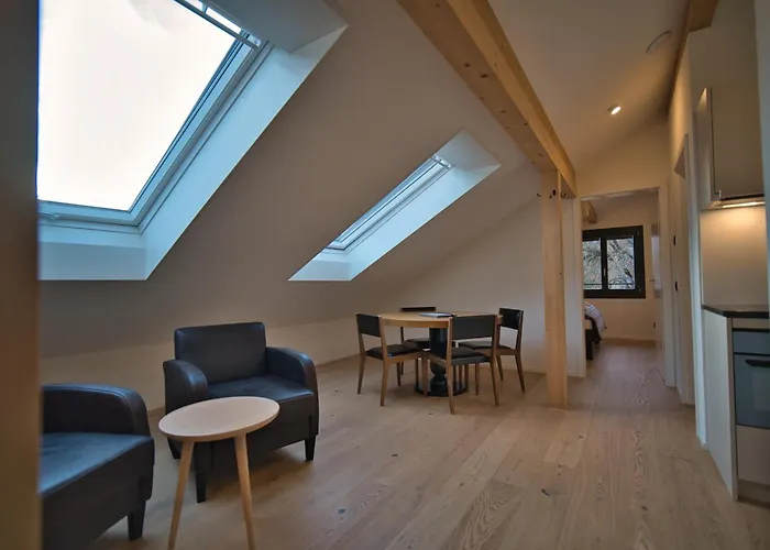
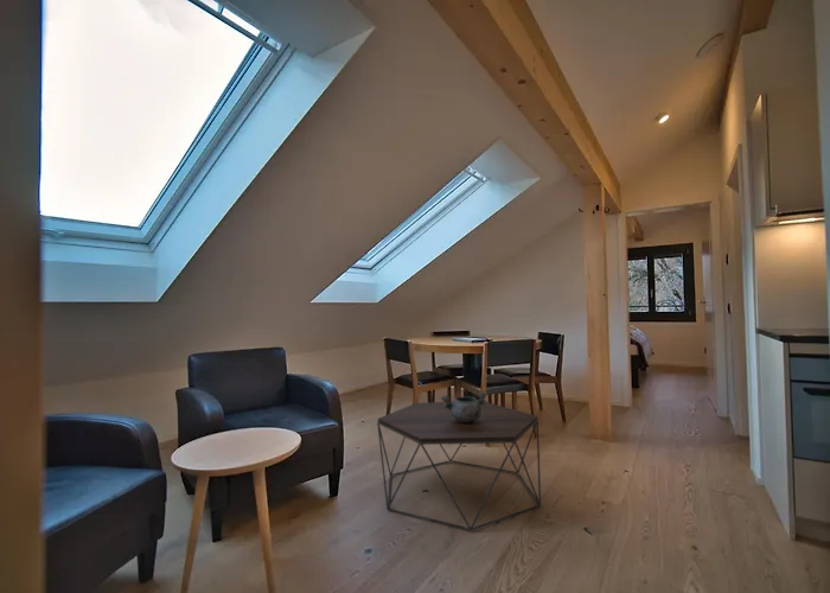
+ coffee table [376,401,542,531]
+ decorative bowl [440,391,489,422]
